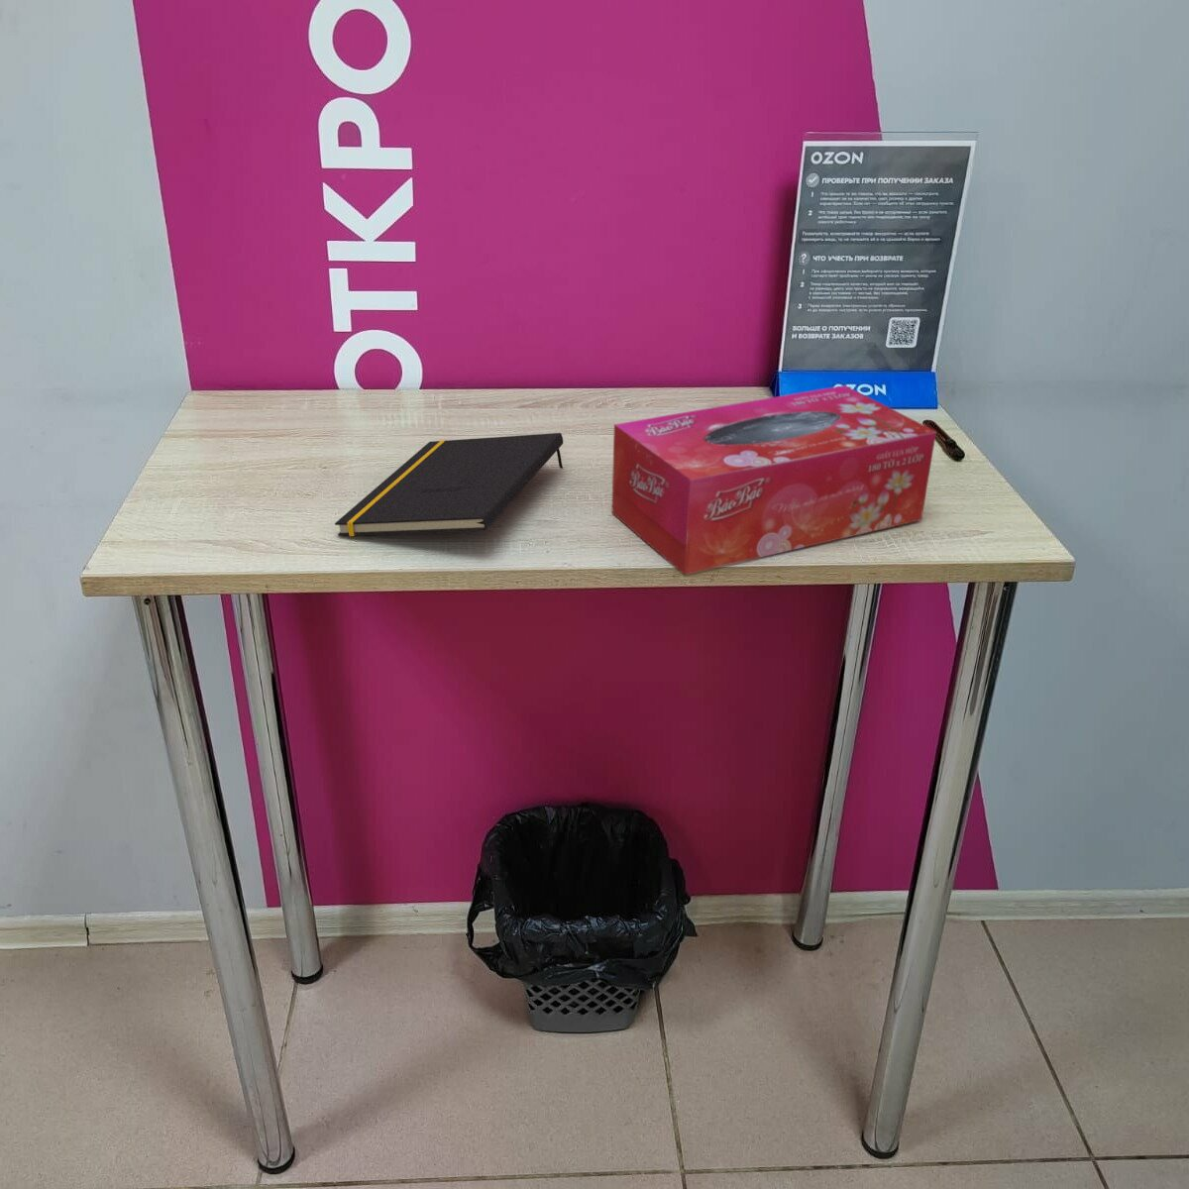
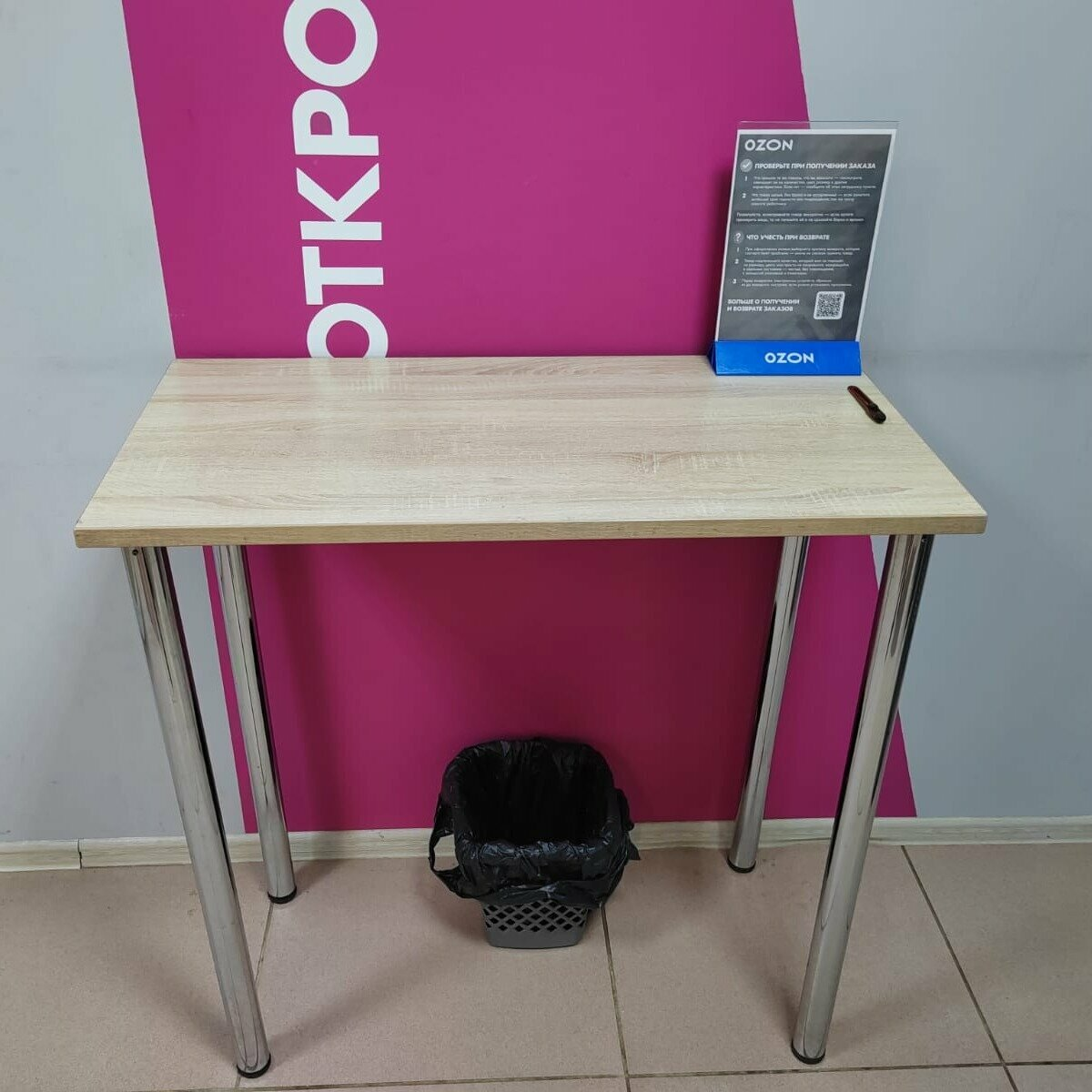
- tissue box [611,384,937,576]
- notepad [334,432,564,537]
